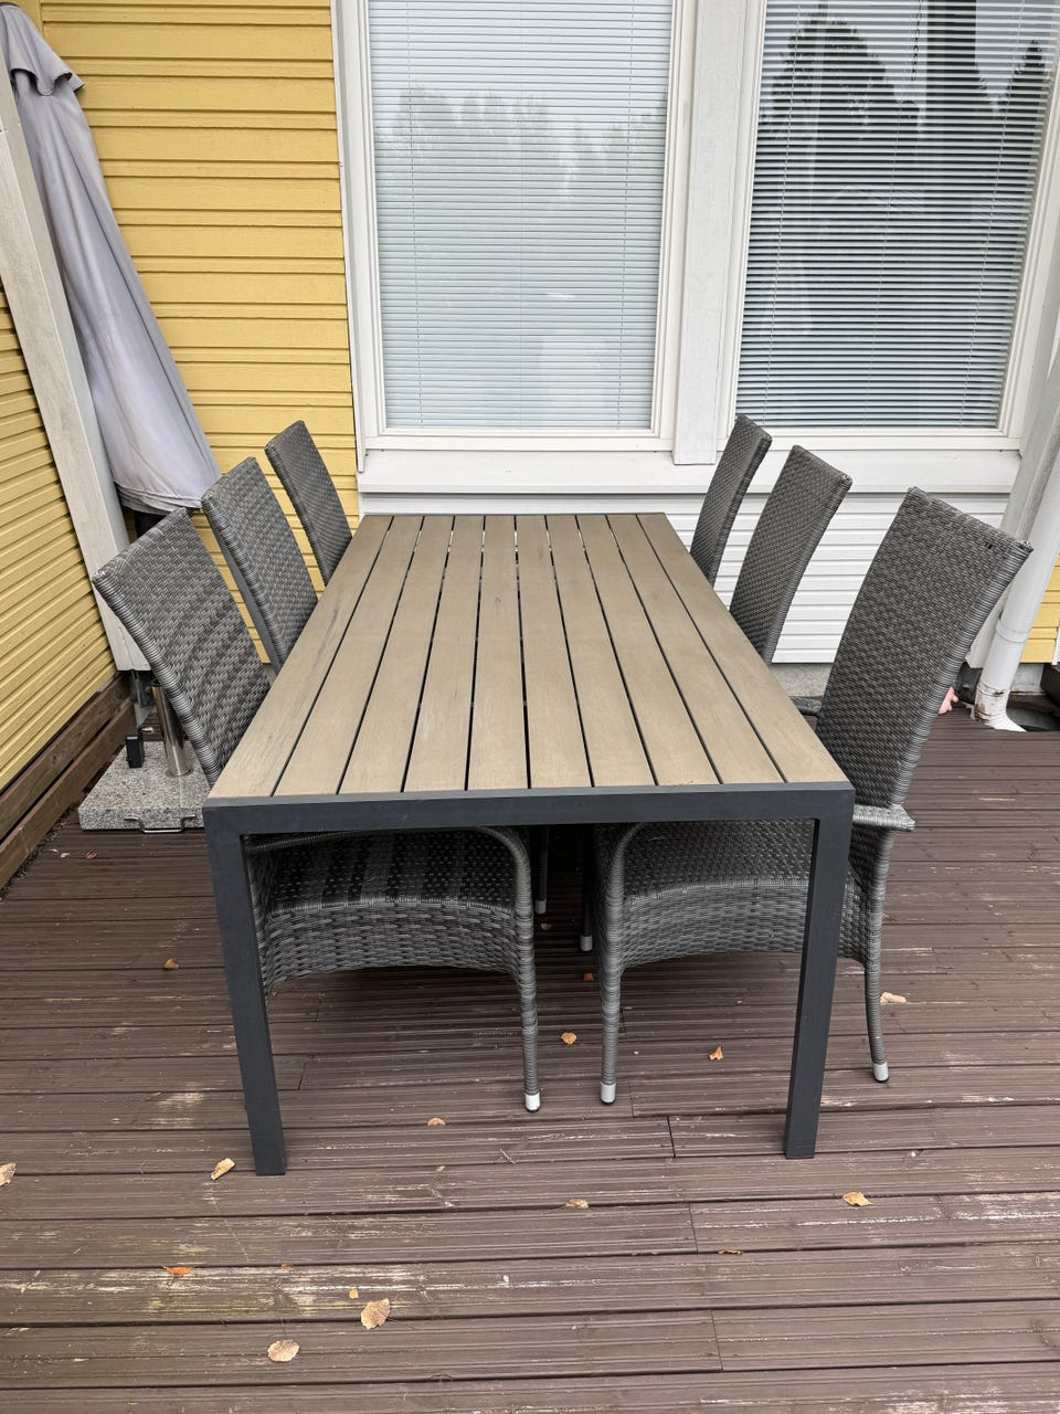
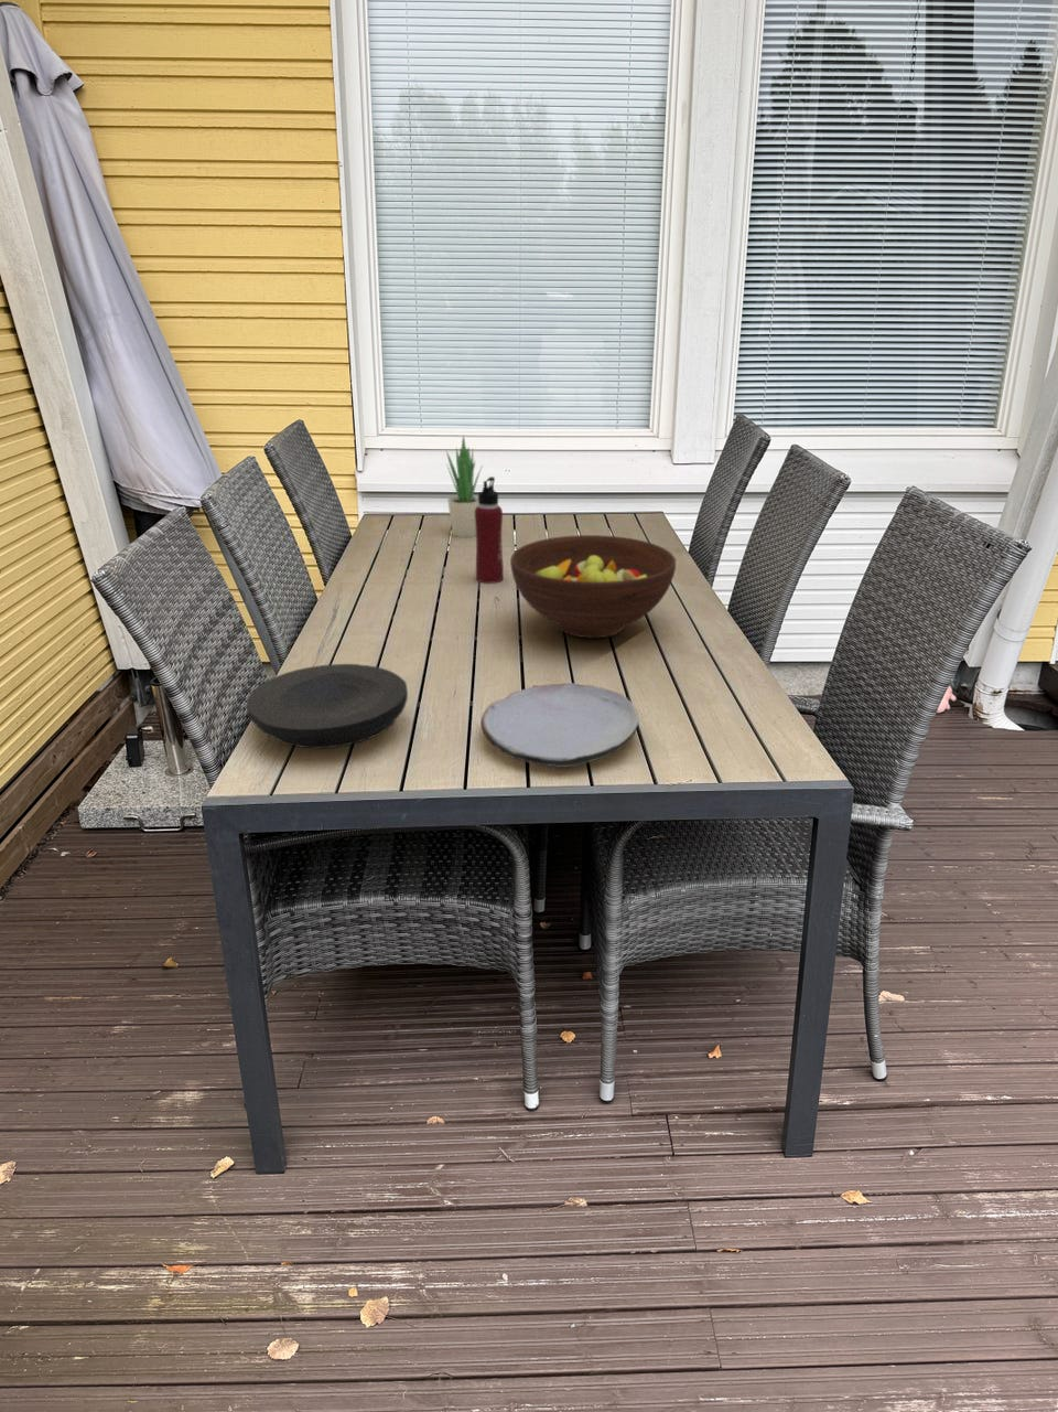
+ plate [479,682,640,768]
+ fruit bowl [509,534,677,638]
+ plate [246,663,409,749]
+ water bottle [475,476,505,585]
+ potted plant [446,435,483,538]
